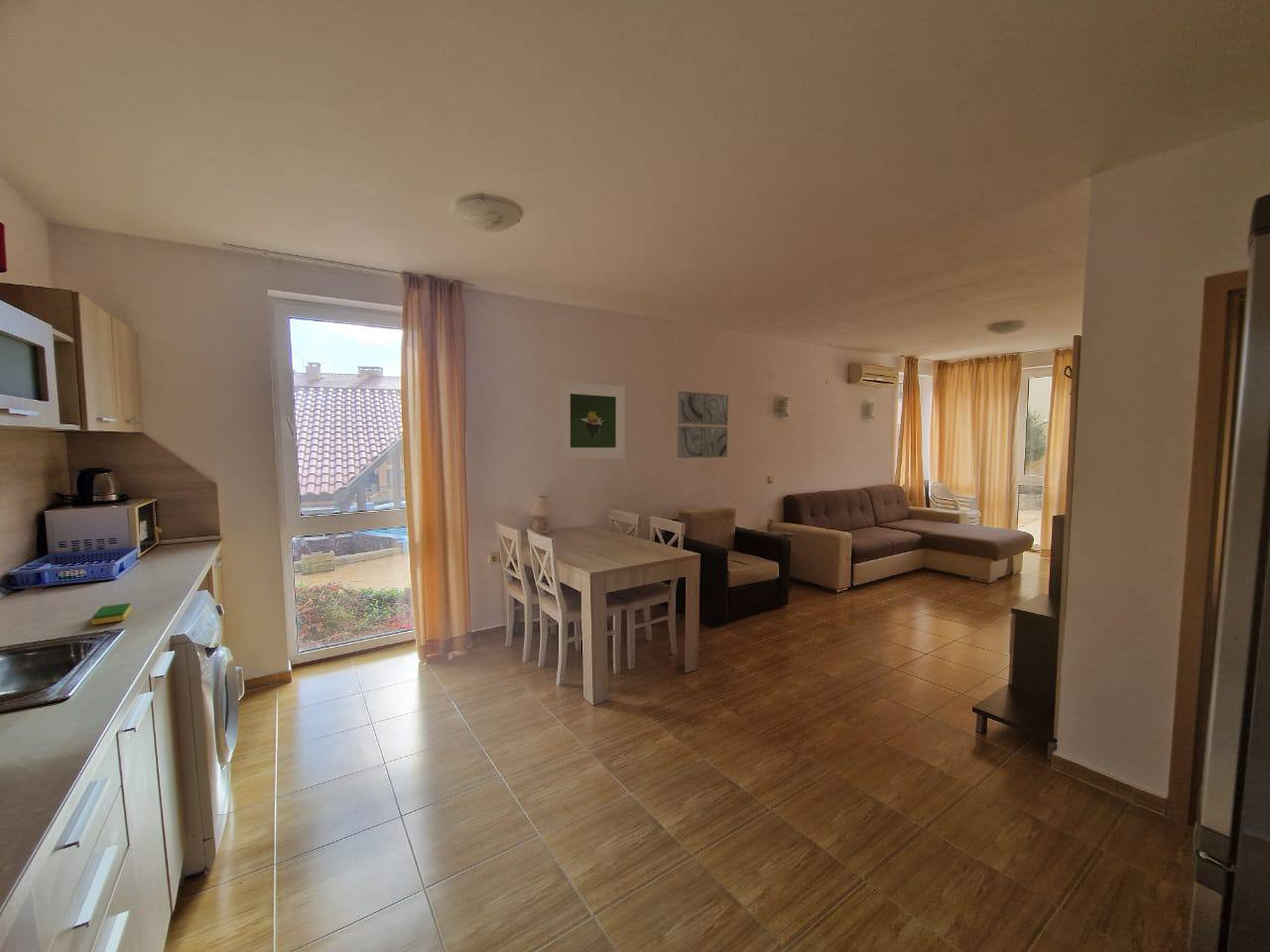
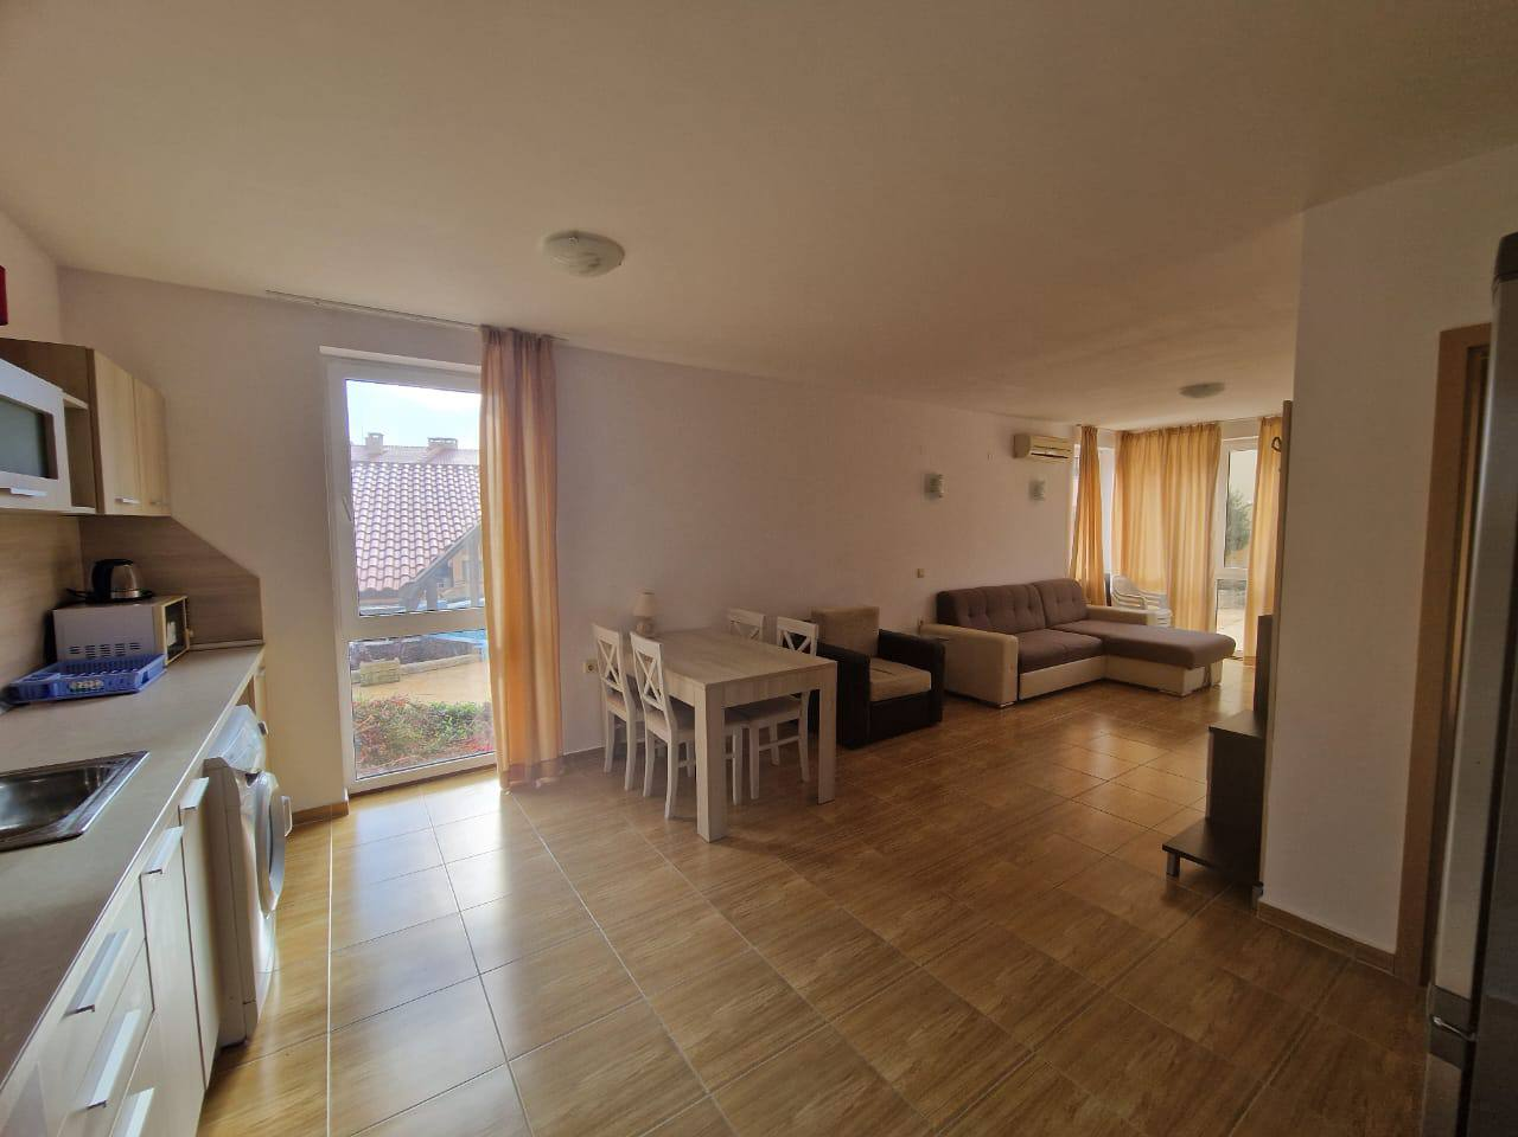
- wall art [677,390,729,459]
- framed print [558,380,626,460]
- dish sponge [90,602,132,626]
